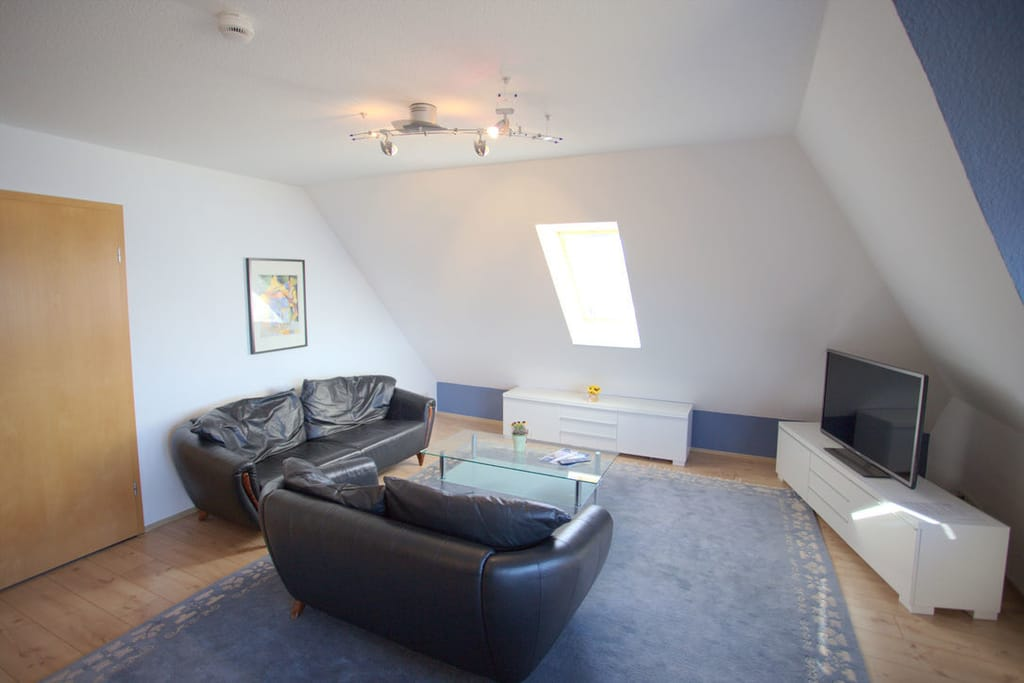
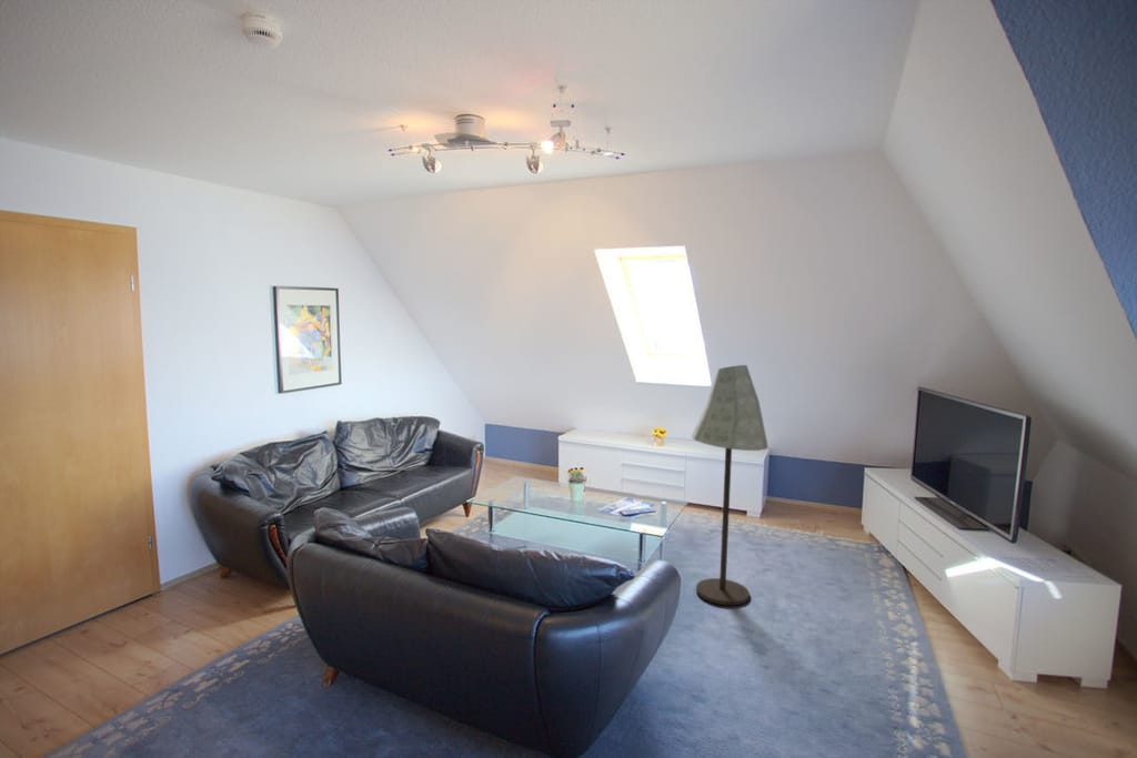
+ floor lamp [690,364,769,606]
